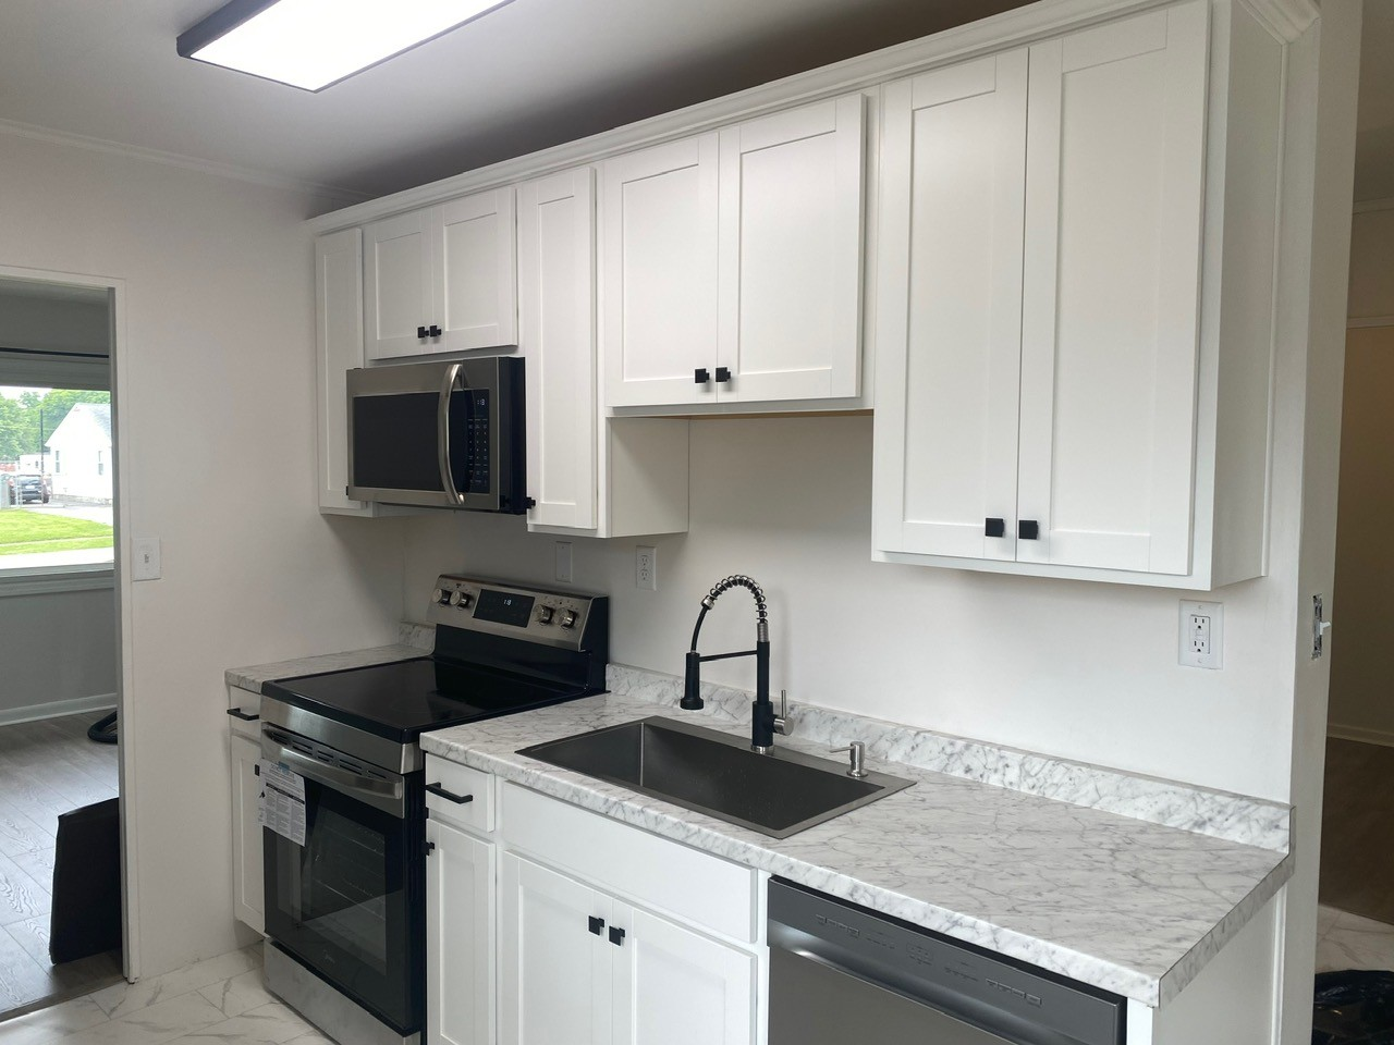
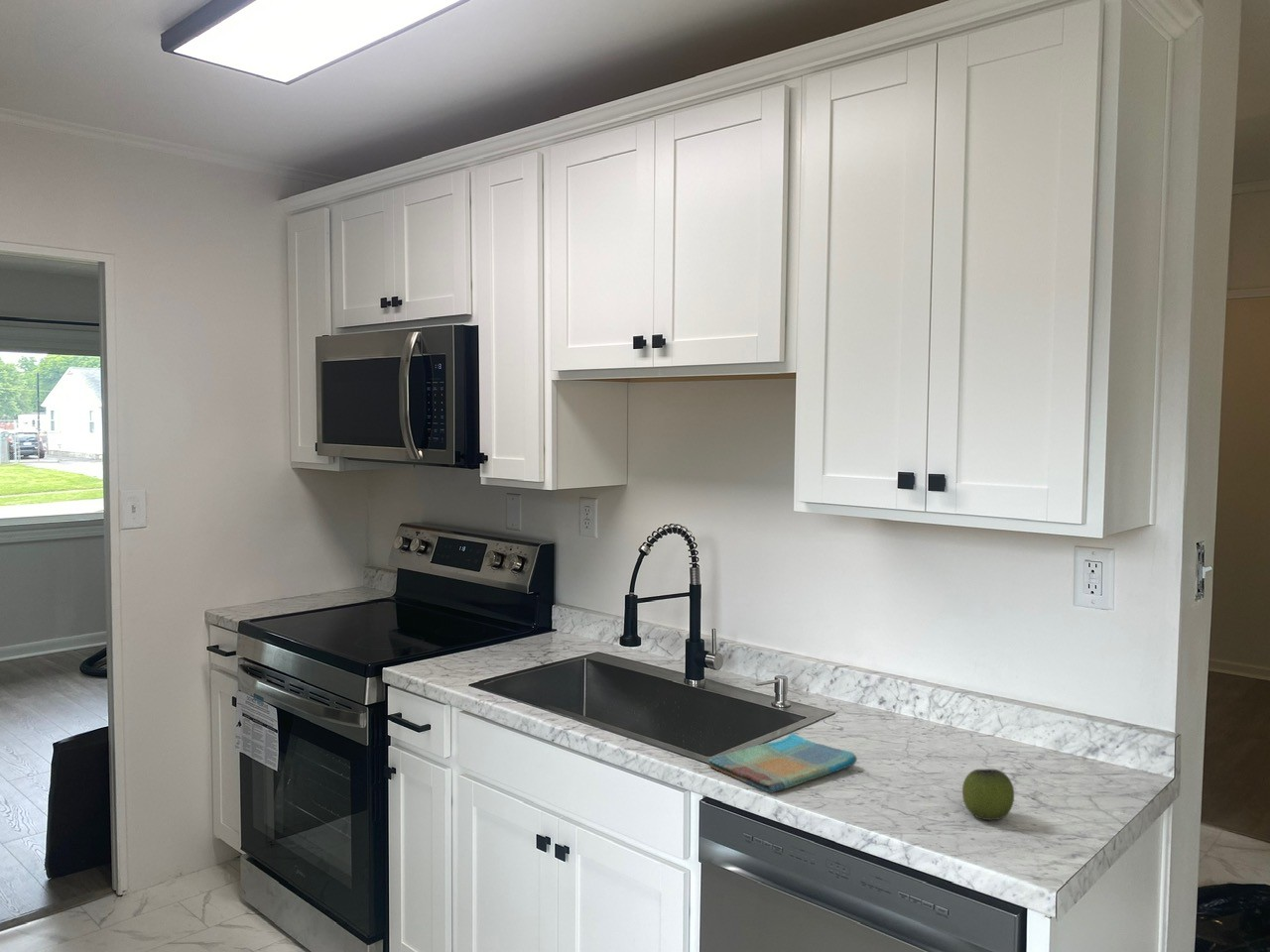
+ dish towel [707,732,858,794]
+ apple [961,769,1015,821]
